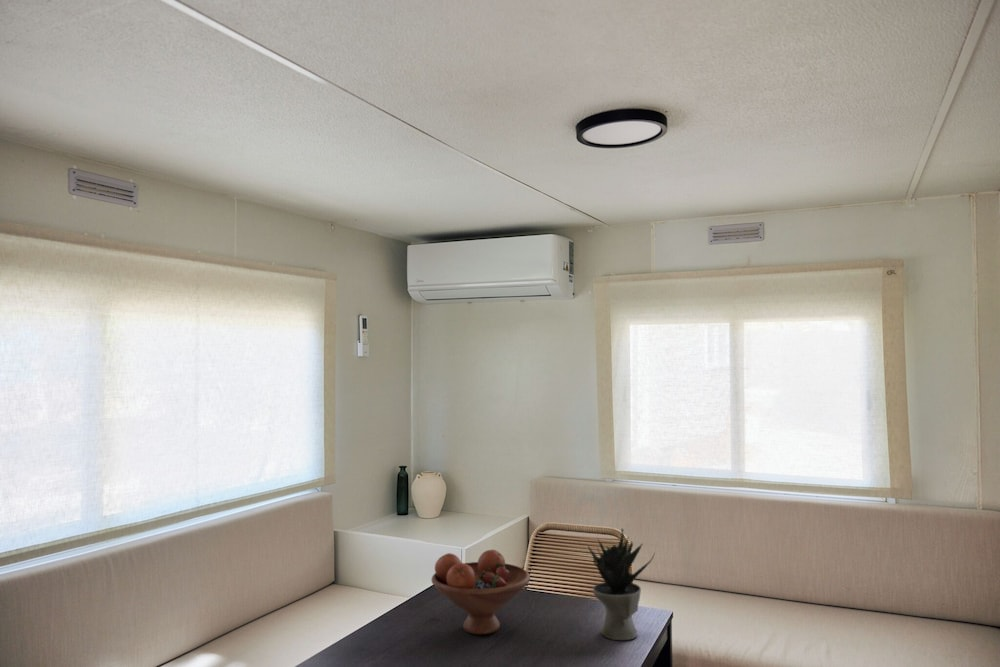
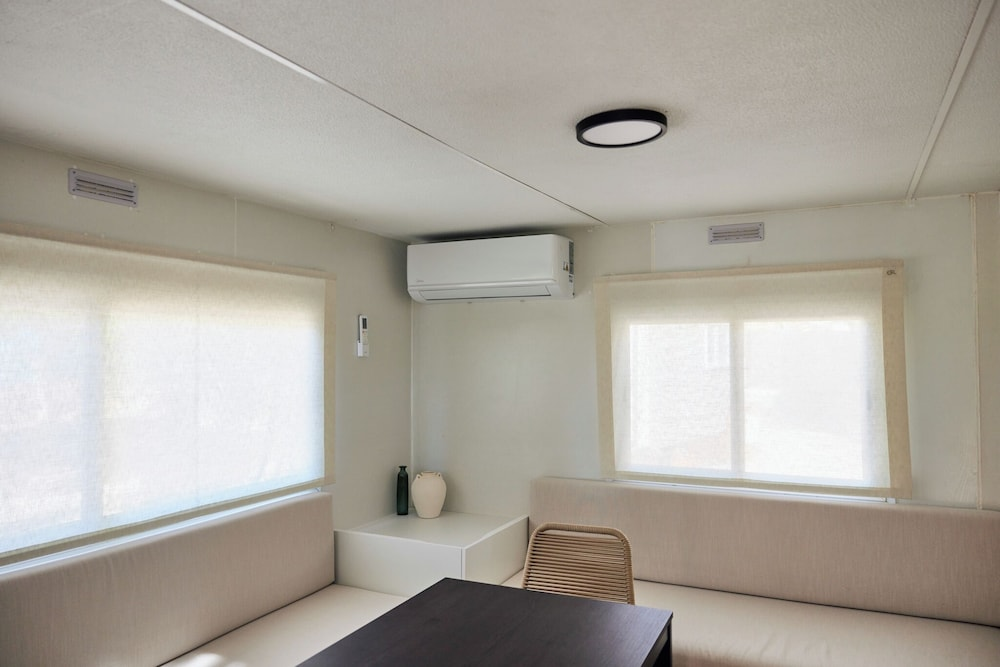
- potted plant [587,528,656,641]
- fruit bowl [430,549,531,636]
